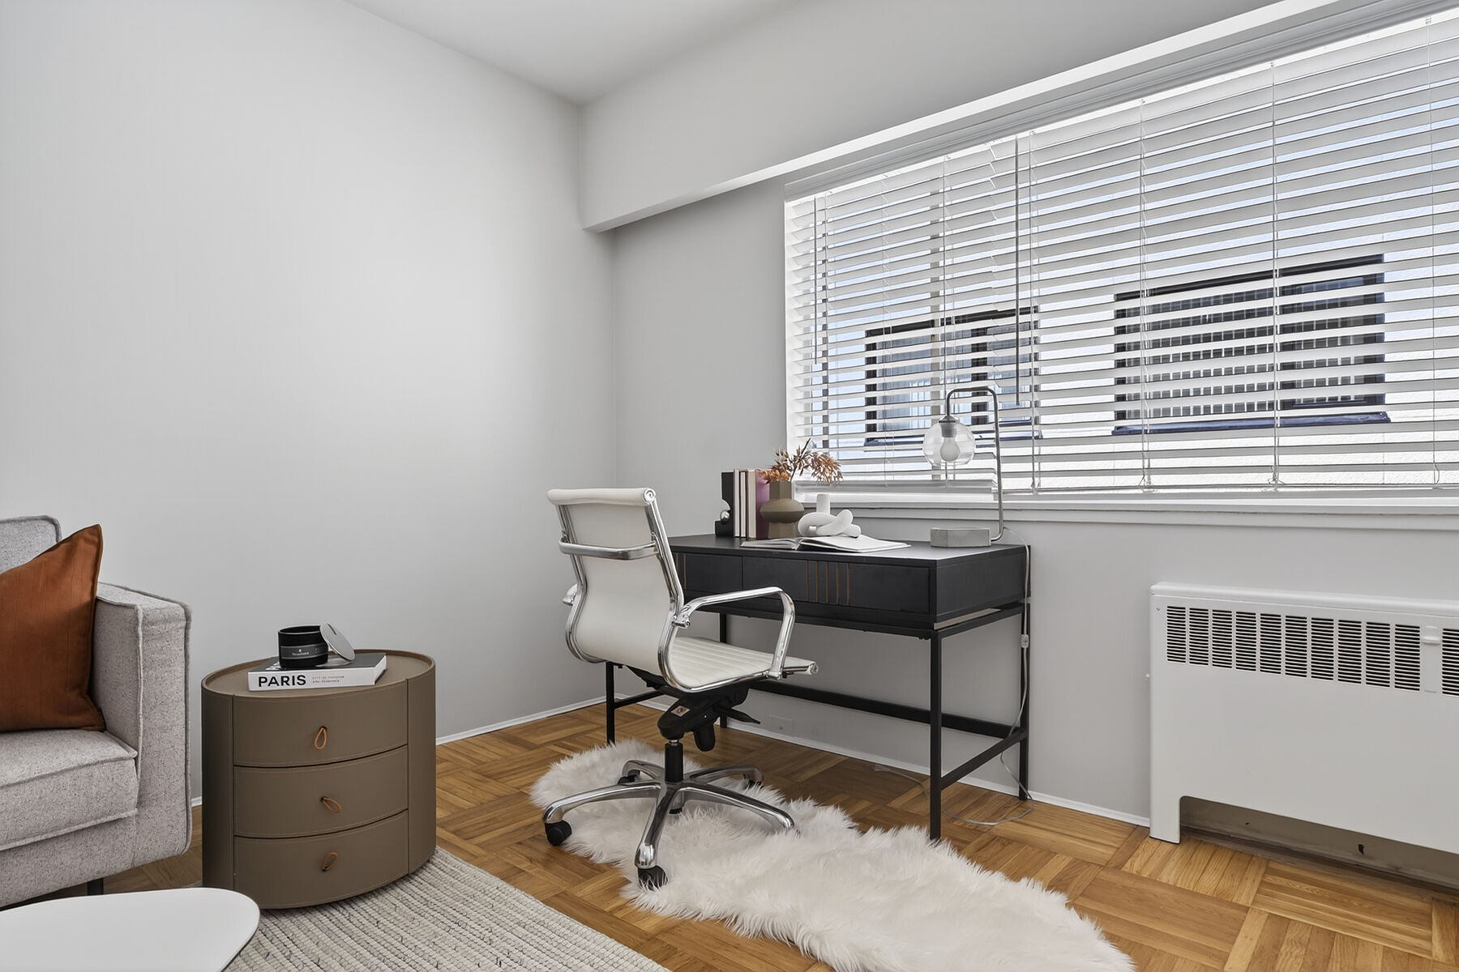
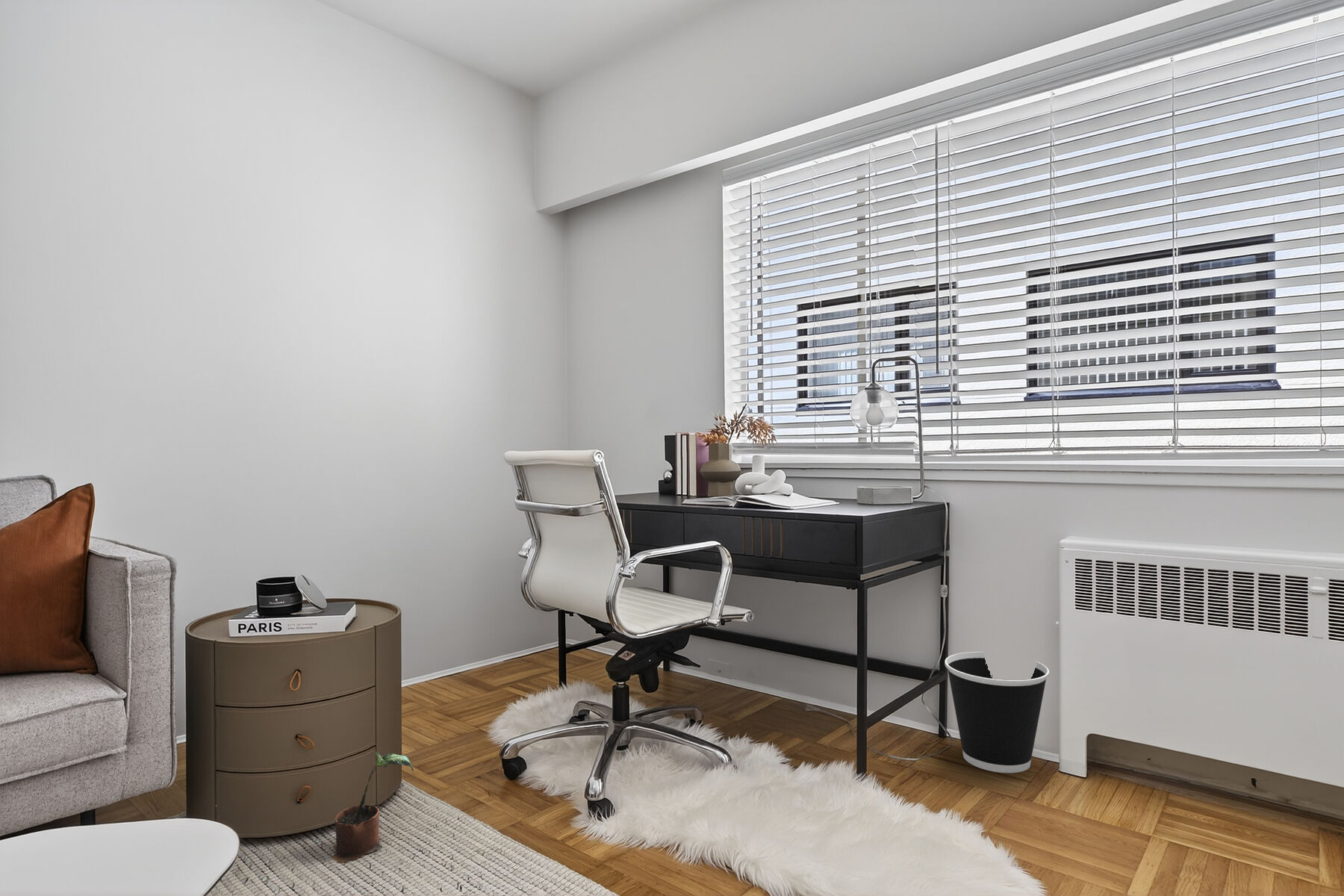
+ potted plant [331,750,414,864]
+ wastebasket [944,651,1050,774]
